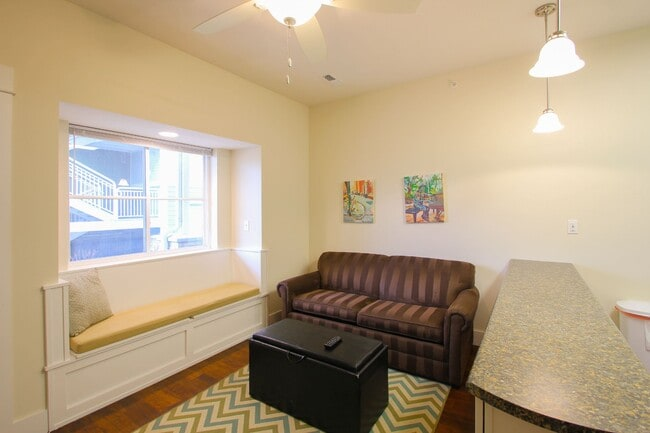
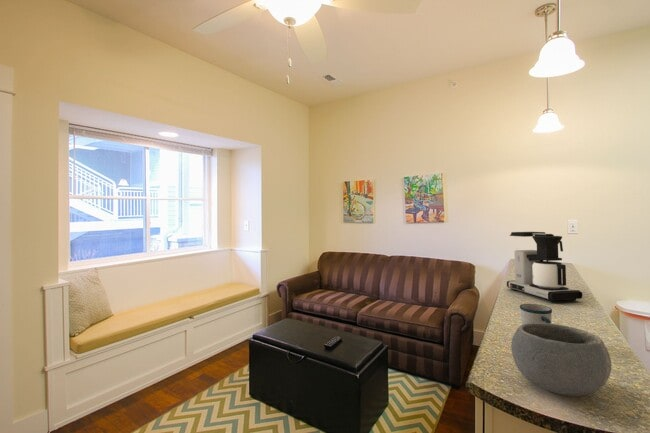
+ bowl [510,323,612,397]
+ coffee maker [506,231,583,303]
+ mug [519,303,553,325]
